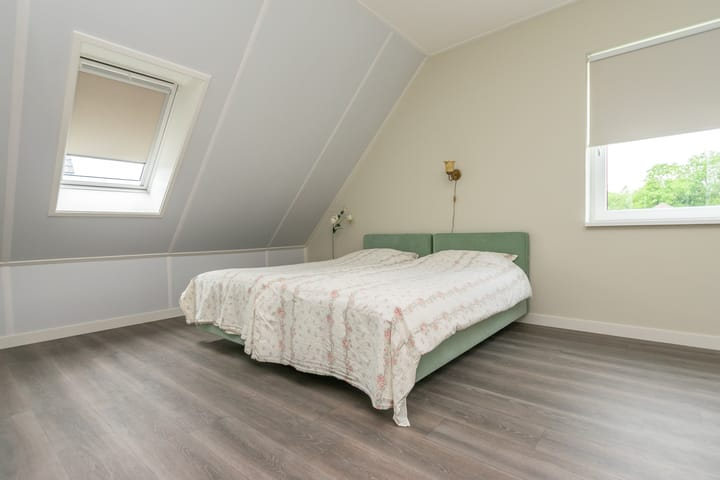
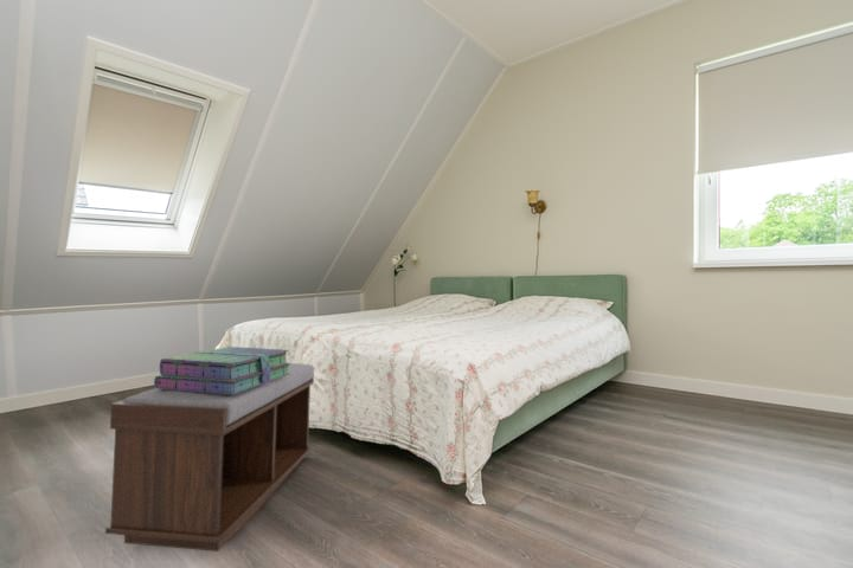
+ bench [104,362,315,553]
+ stack of books [153,346,291,395]
